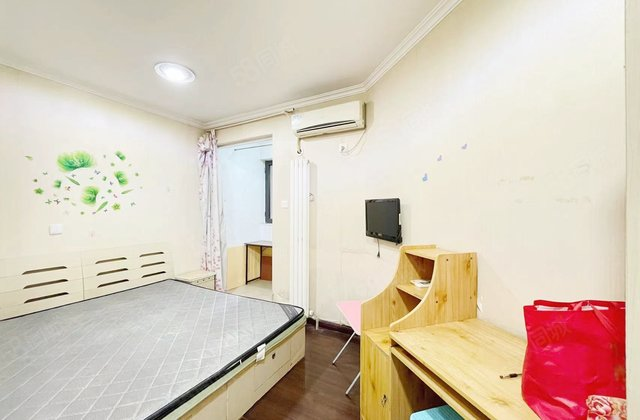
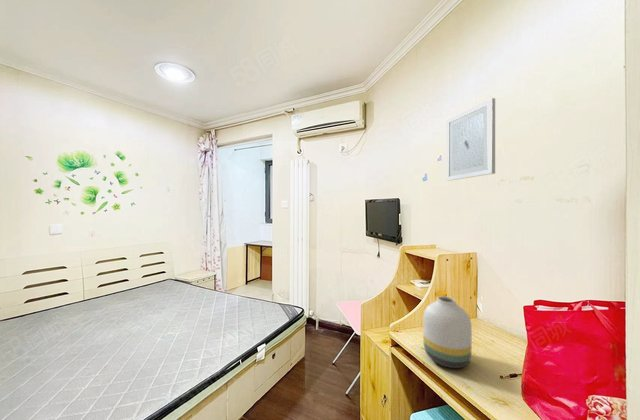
+ wall art [445,97,496,182]
+ vase [422,295,473,369]
